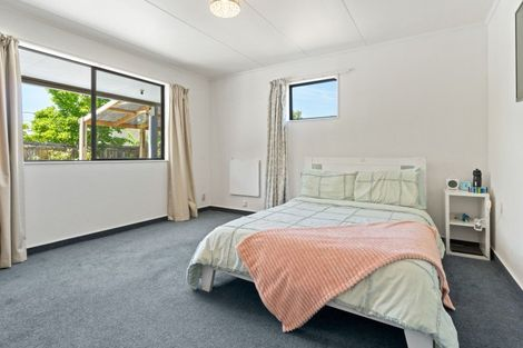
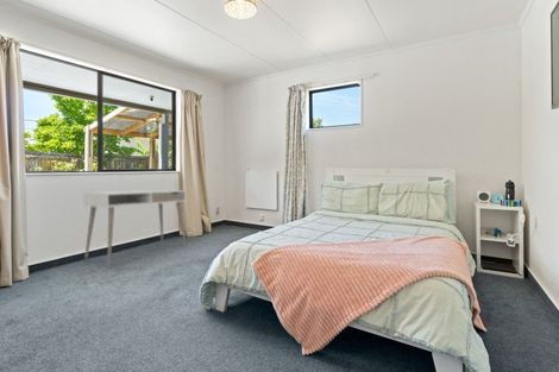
+ desk [82,189,188,266]
